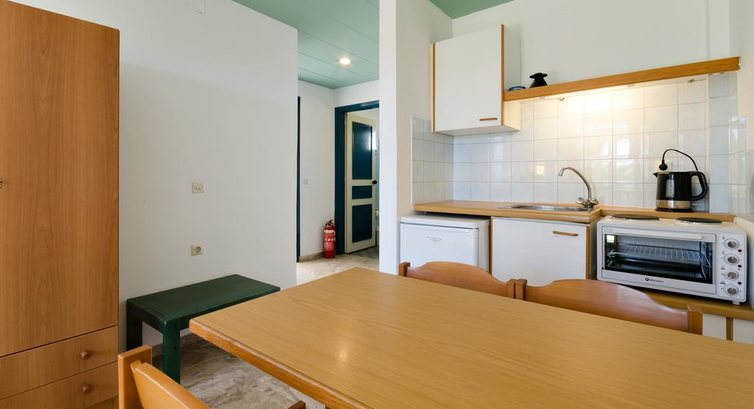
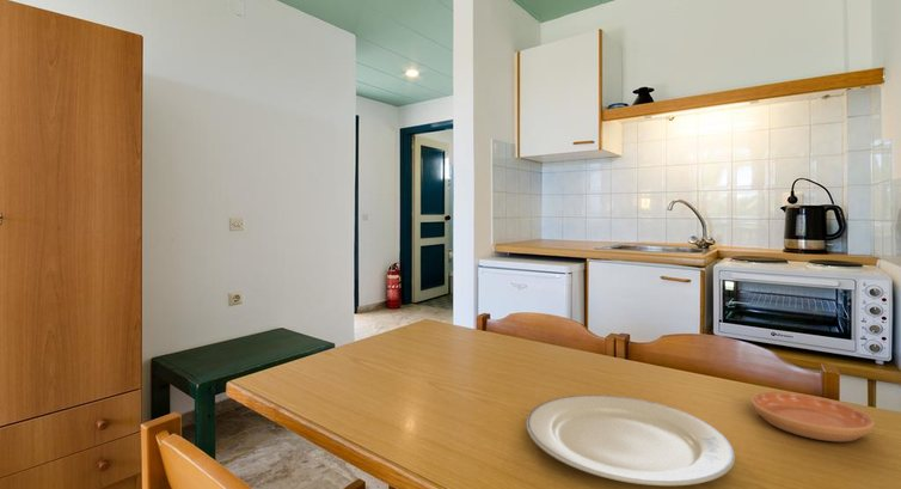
+ chinaware [526,395,736,487]
+ saucer [749,391,876,442]
